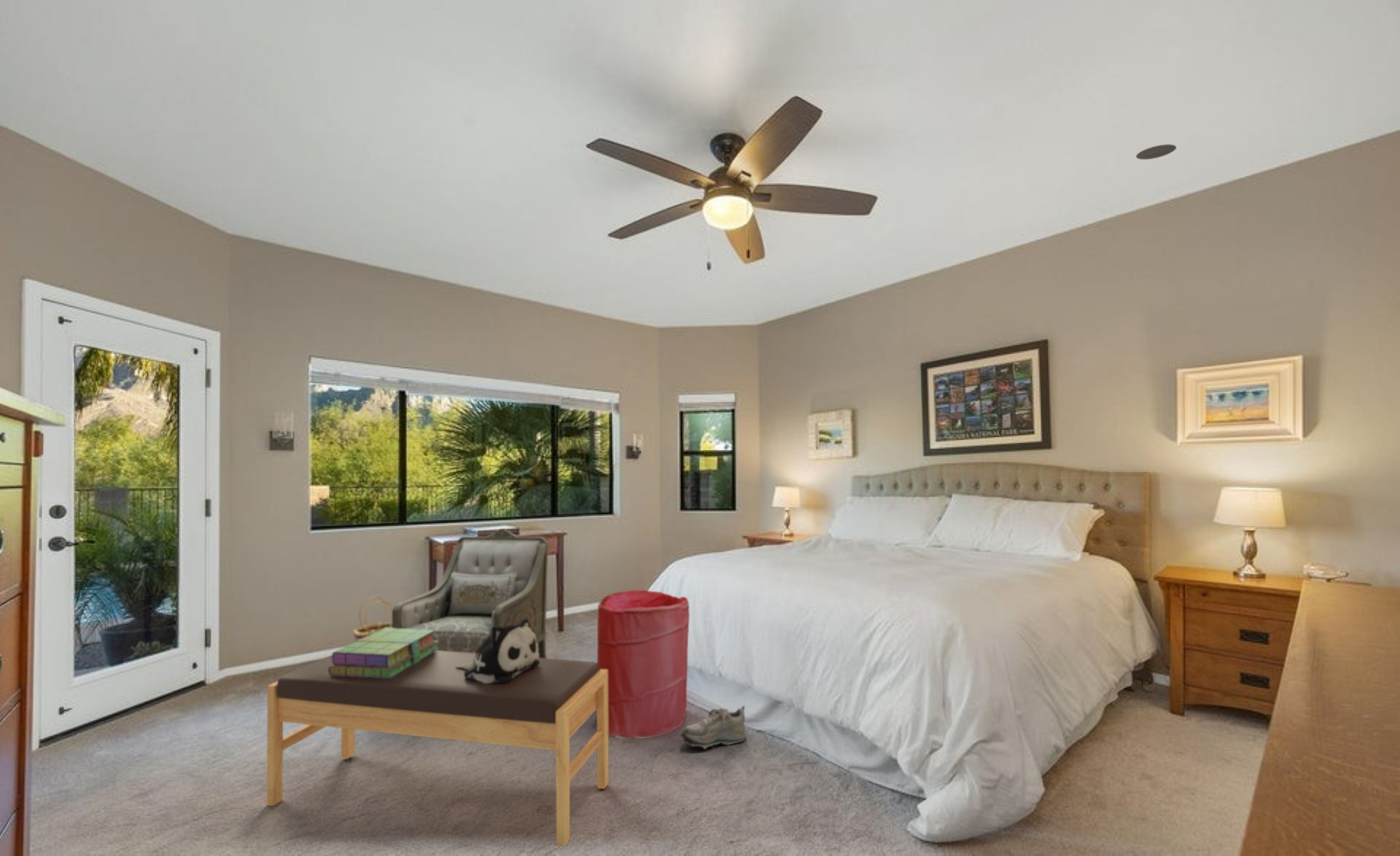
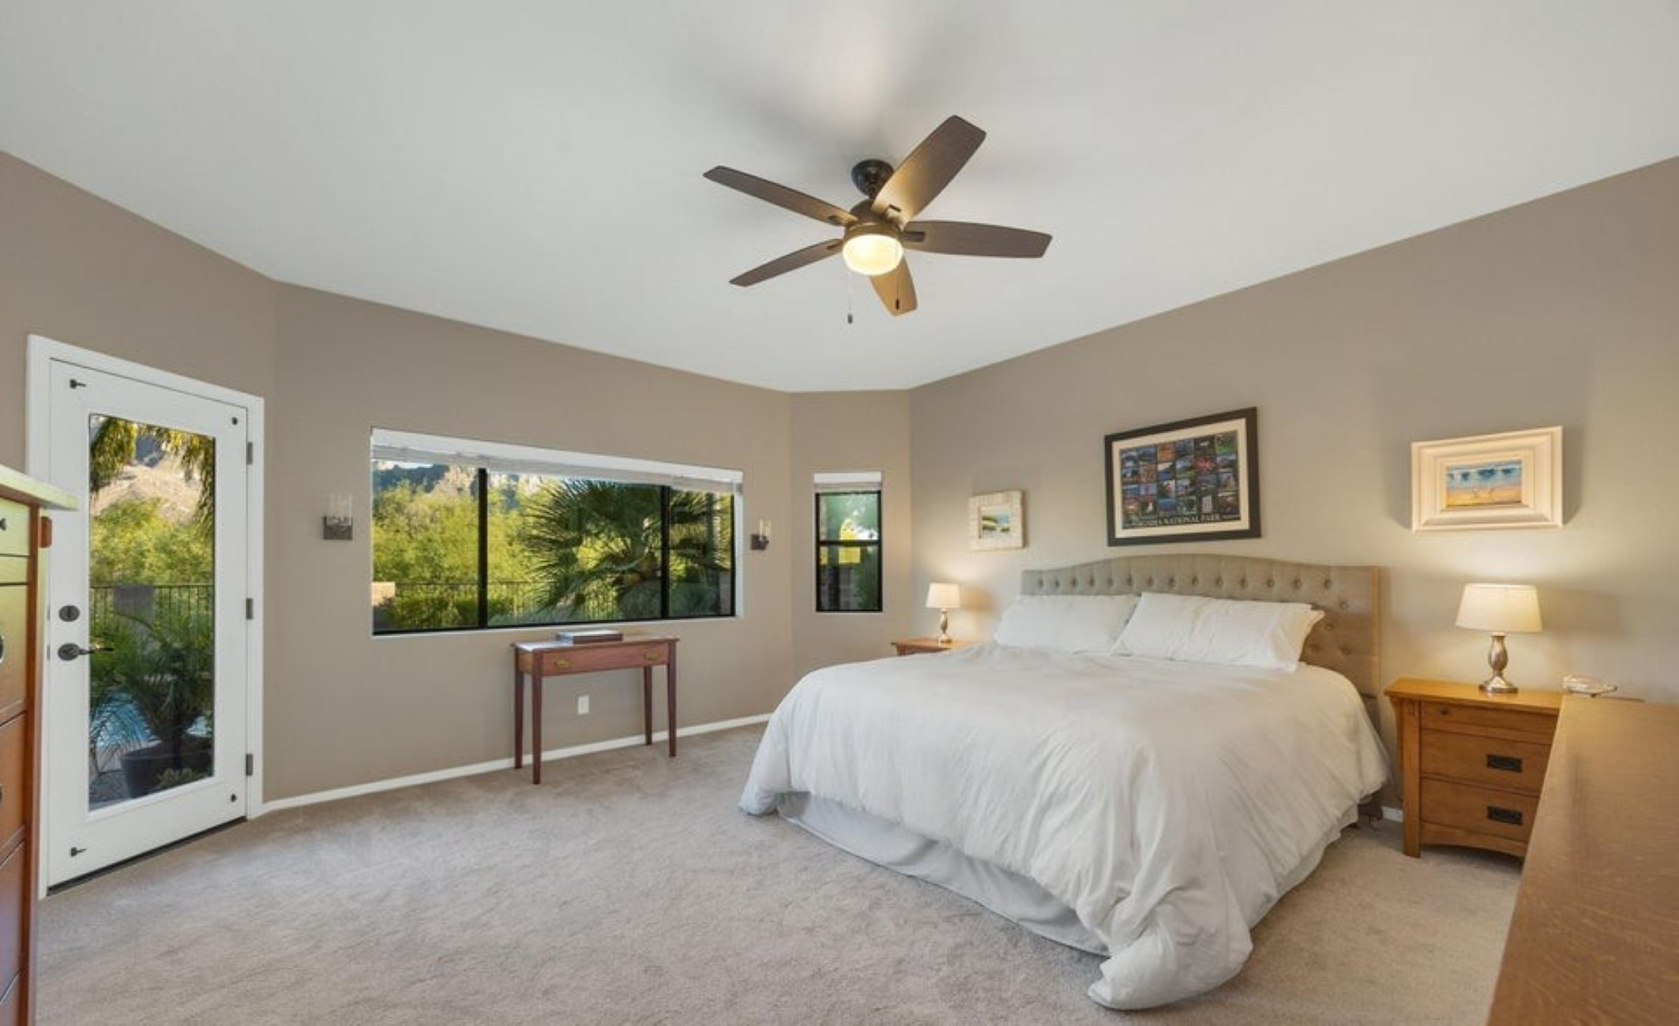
- recessed light [1135,144,1177,160]
- plush toy [456,619,540,683]
- shoe [680,705,747,749]
- armchair [391,528,549,658]
- laundry hamper [596,589,690,739]
- stack of books [328,628,439,678]
- bench [266,651,609,847]
- basket [352,597,392,642]
